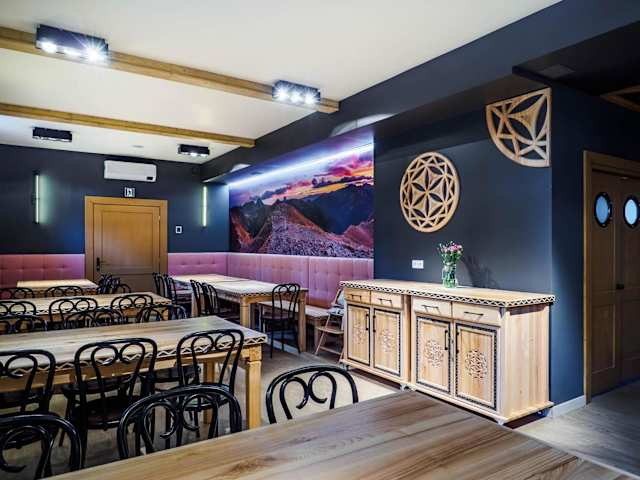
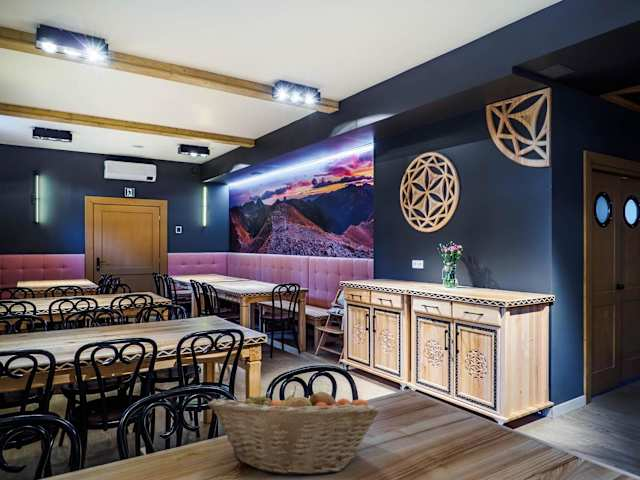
+ fruit basket [207,385,381,477]
